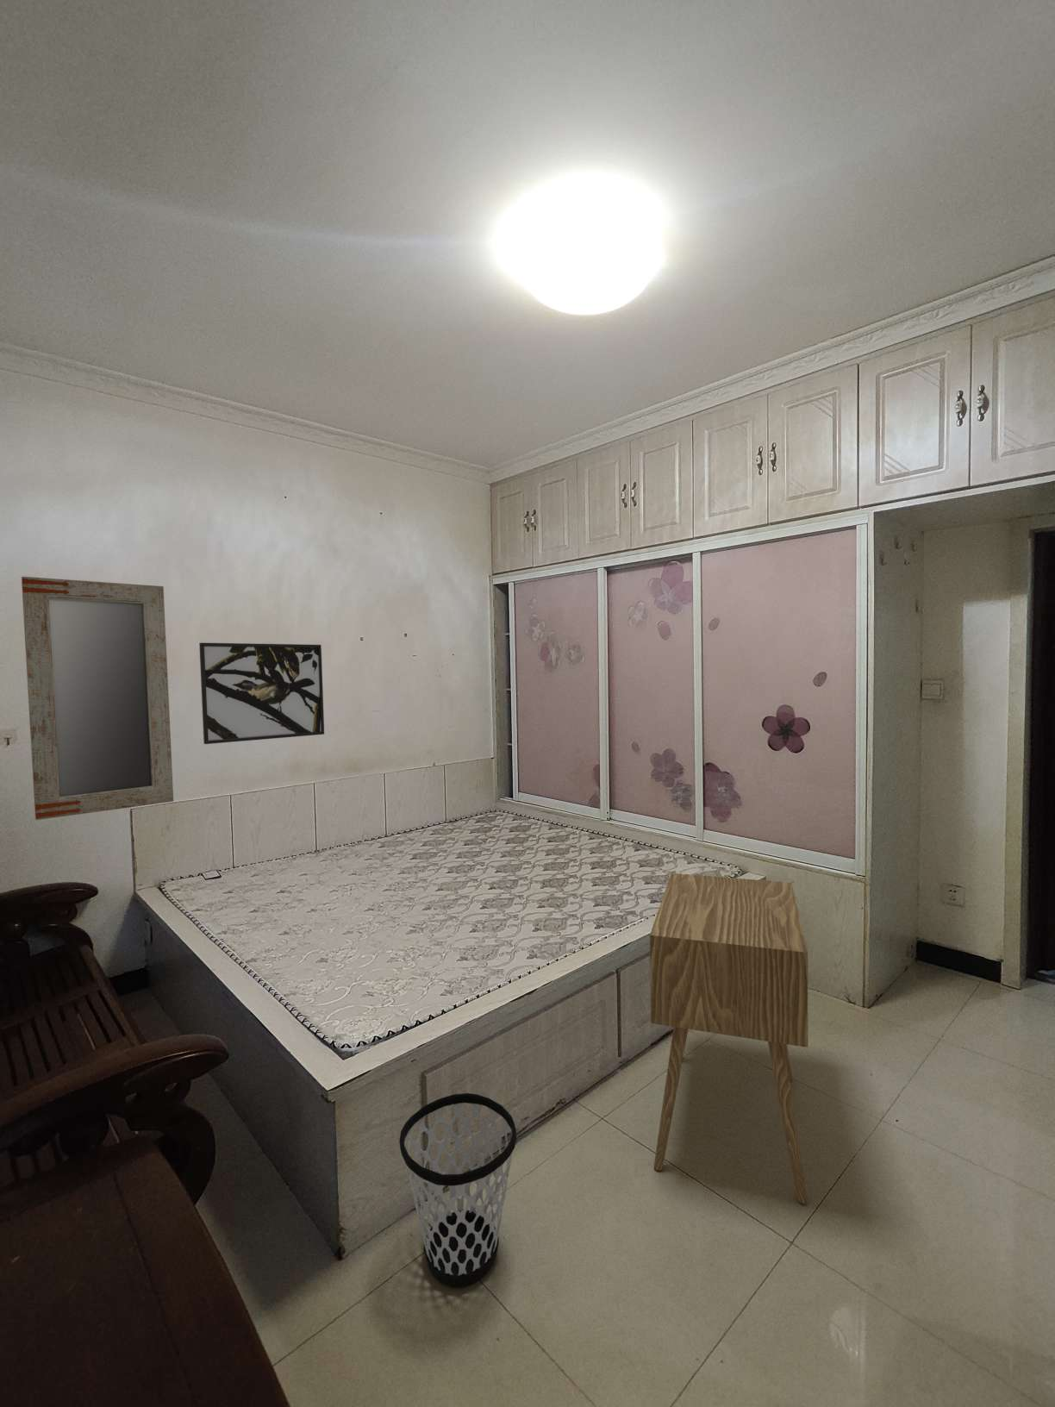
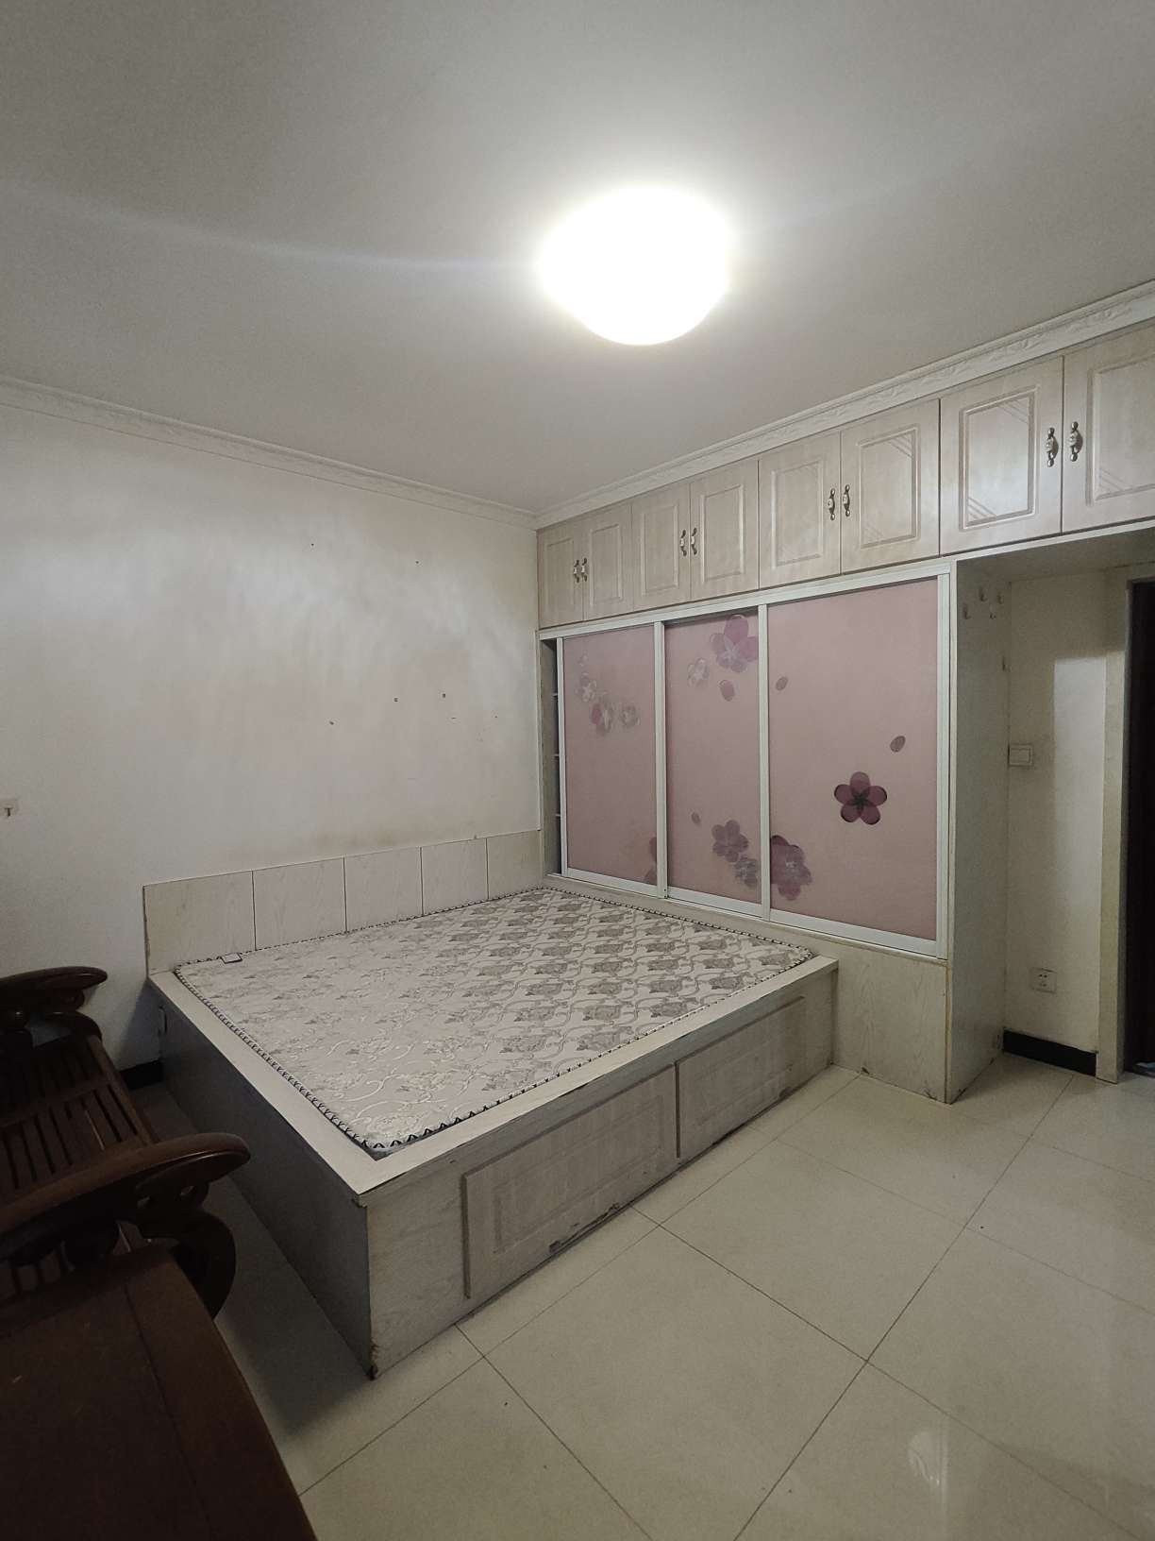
- home mirror [21,576,174,821]
- wastebasket [398,1092,518,1288]
- nightstand [649,873,809,1204]
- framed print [198,643,325,744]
